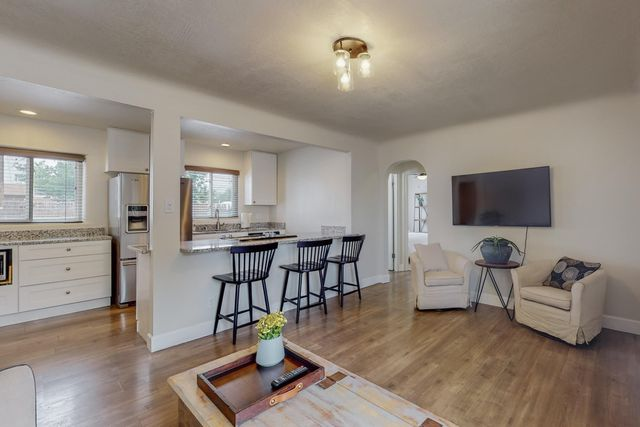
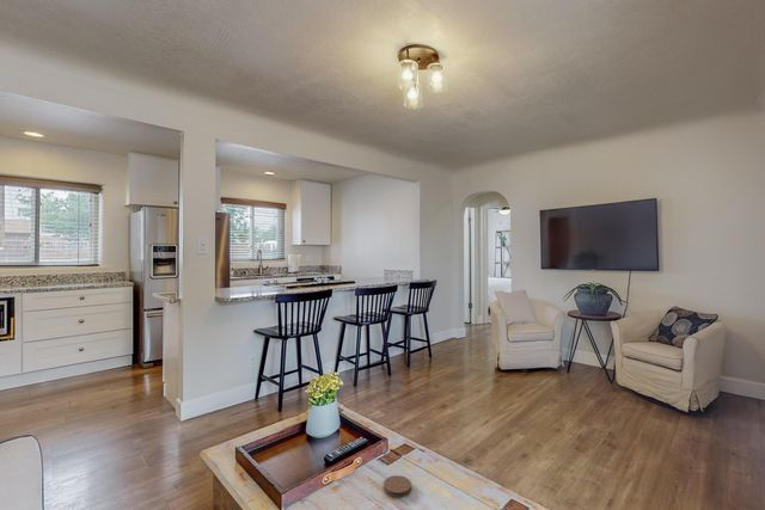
+ coaster [382,474,412,498]
